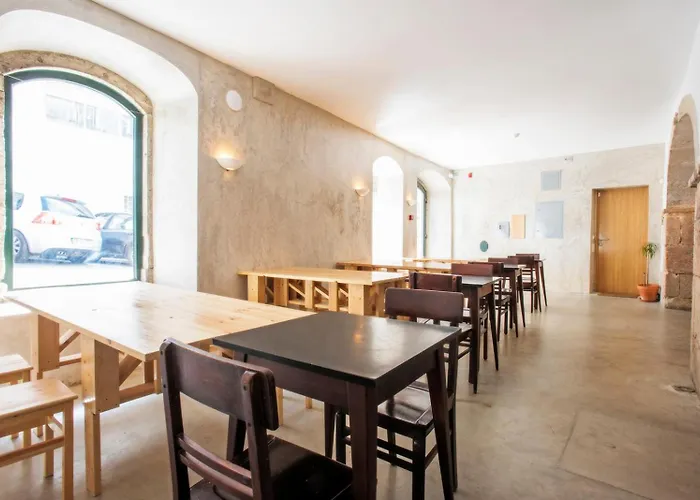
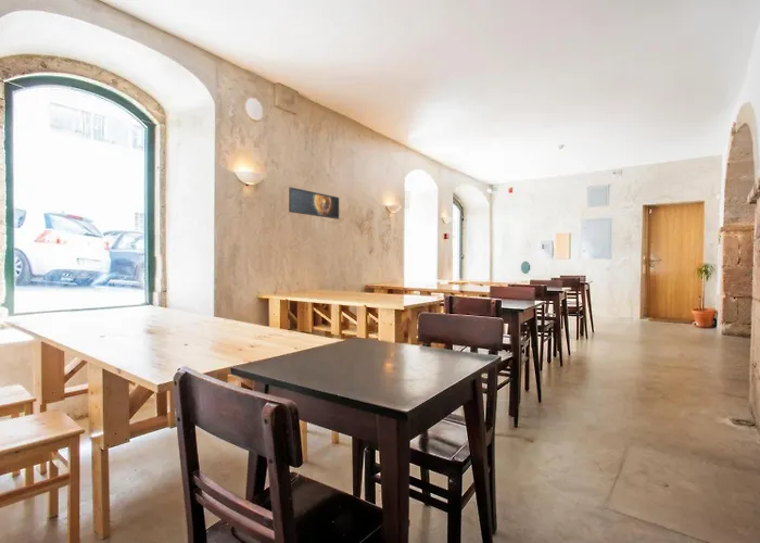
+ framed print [288,186,340,220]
